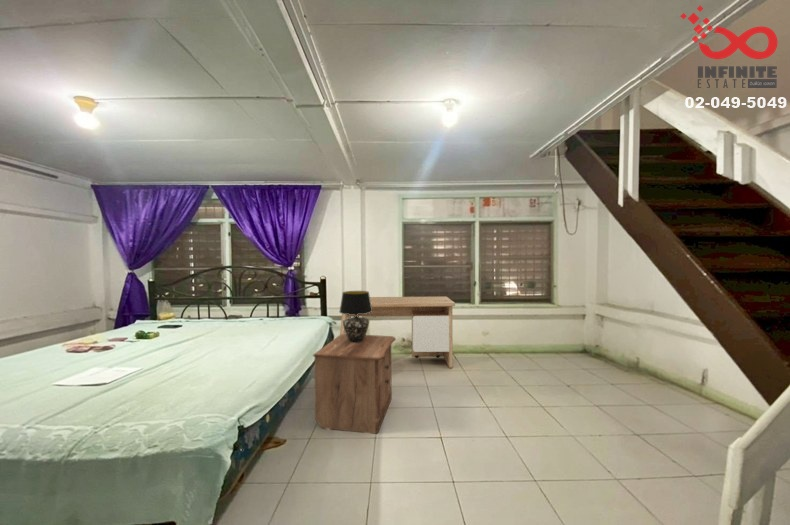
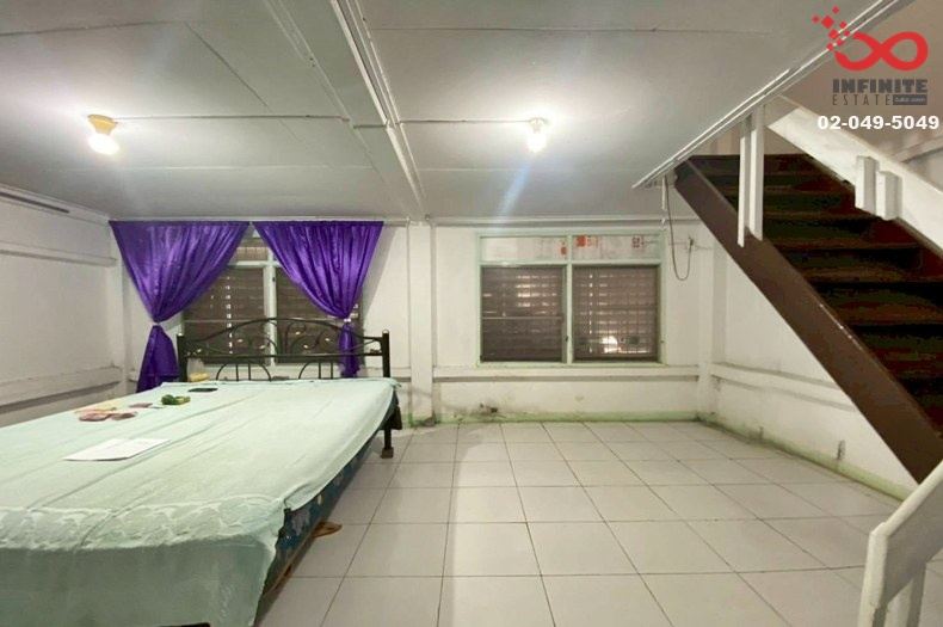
- table lamp [339,290,372,343]
- nightstand [312,334,397,435]
- desk [339,296,456,369]
